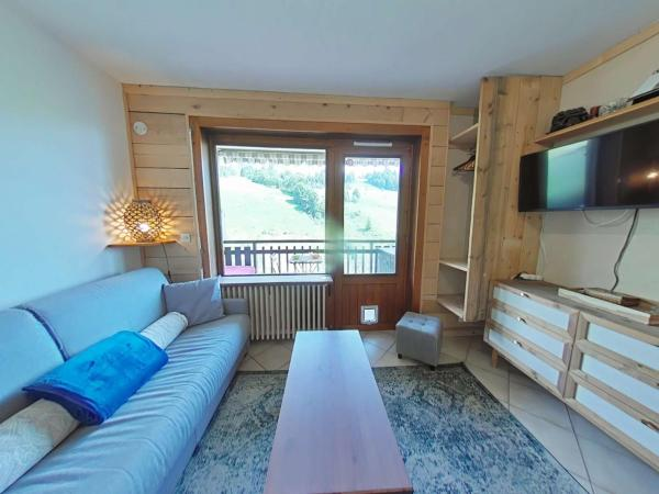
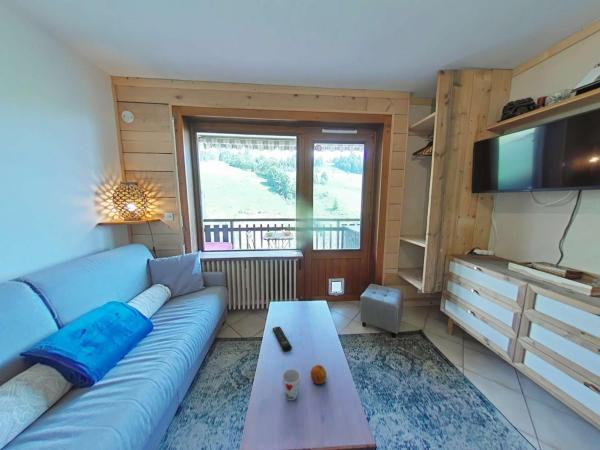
+ remote control [272,326,293,352]
+ fruit [310,364,328,385]
+ cup [281,368,301,401]
